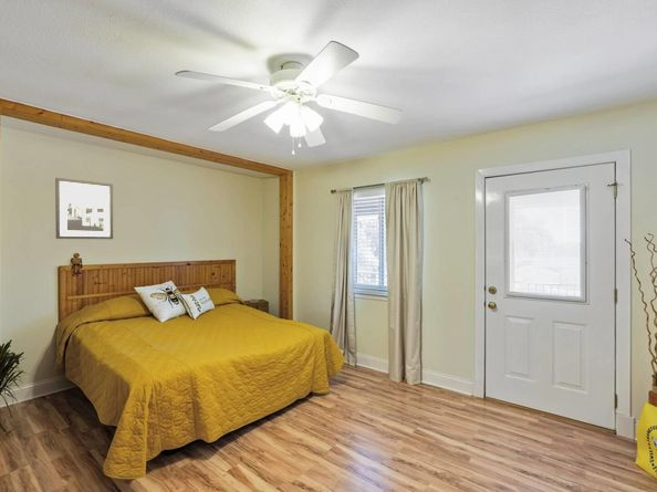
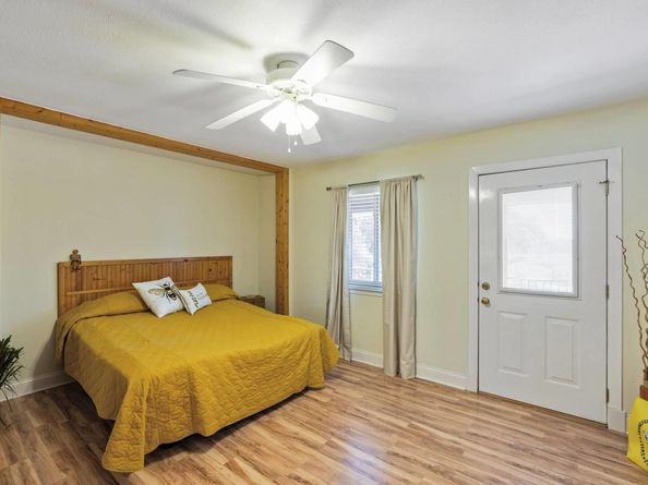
- wall art [54,177,114,240]
